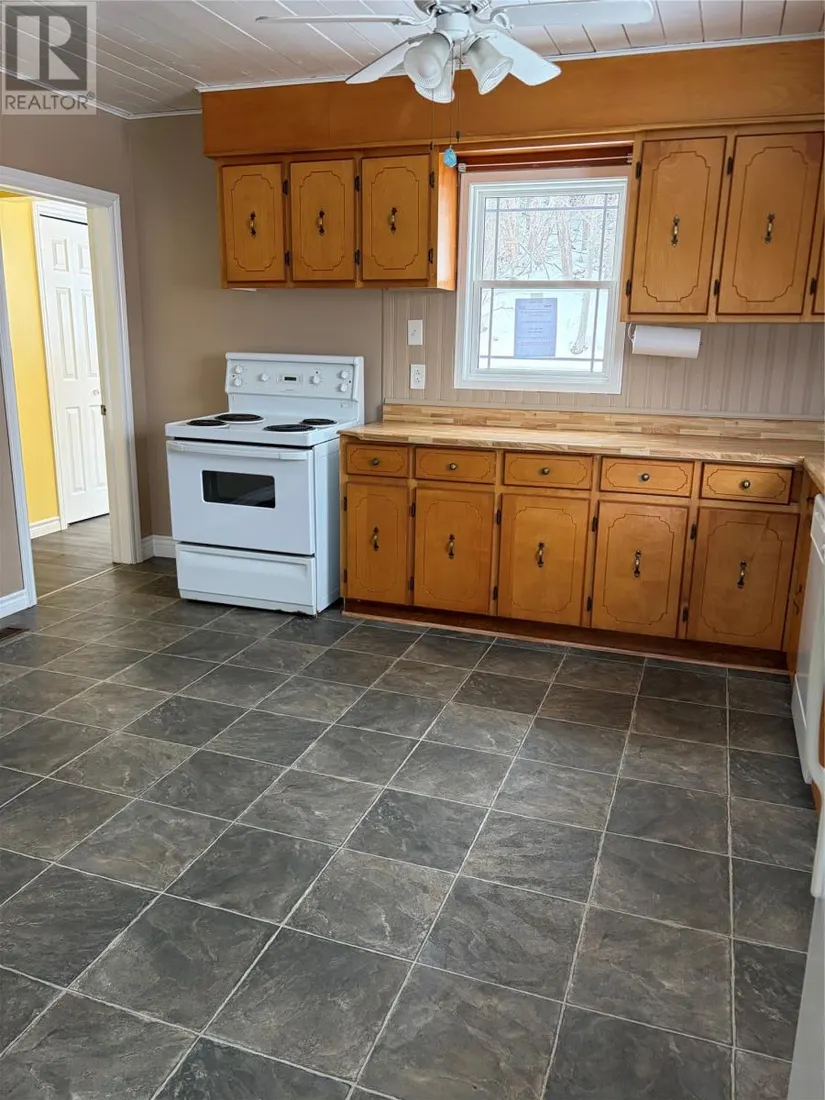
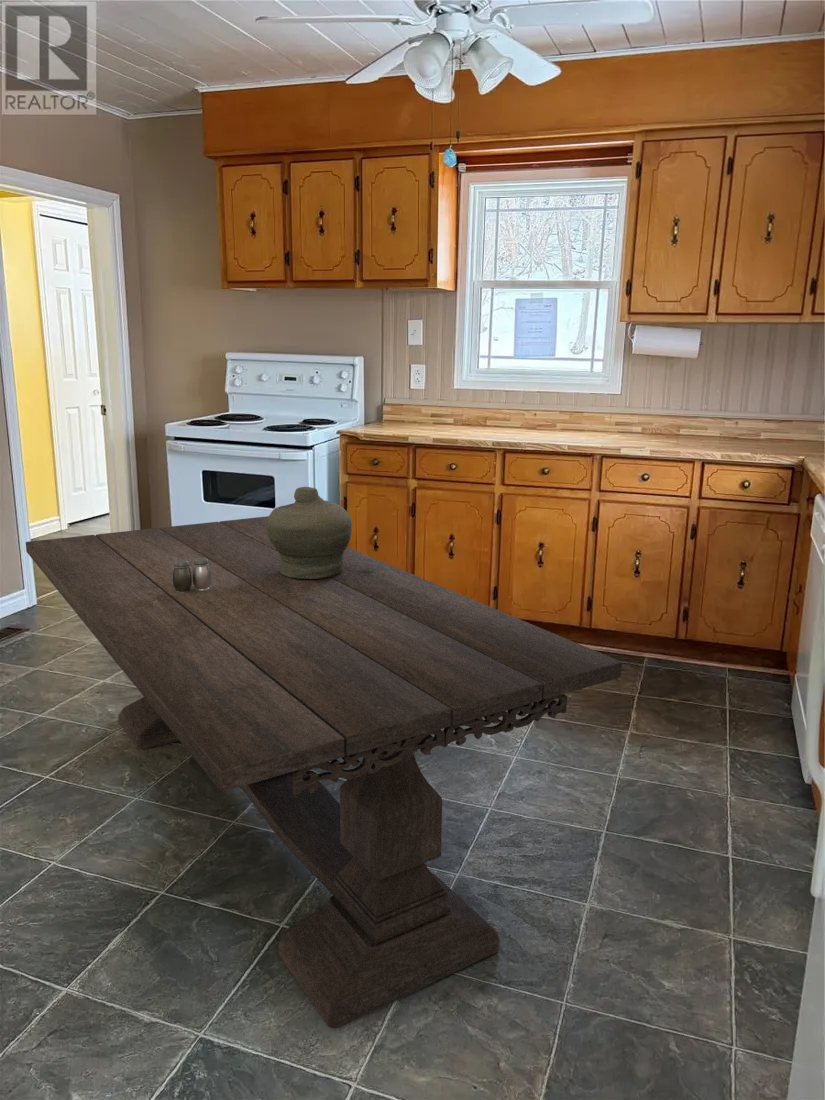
+ dining table [25,515,623,1029]
+ jar [266,486,353,579]
+ salt and pepper shaker [173,558,211,593]
